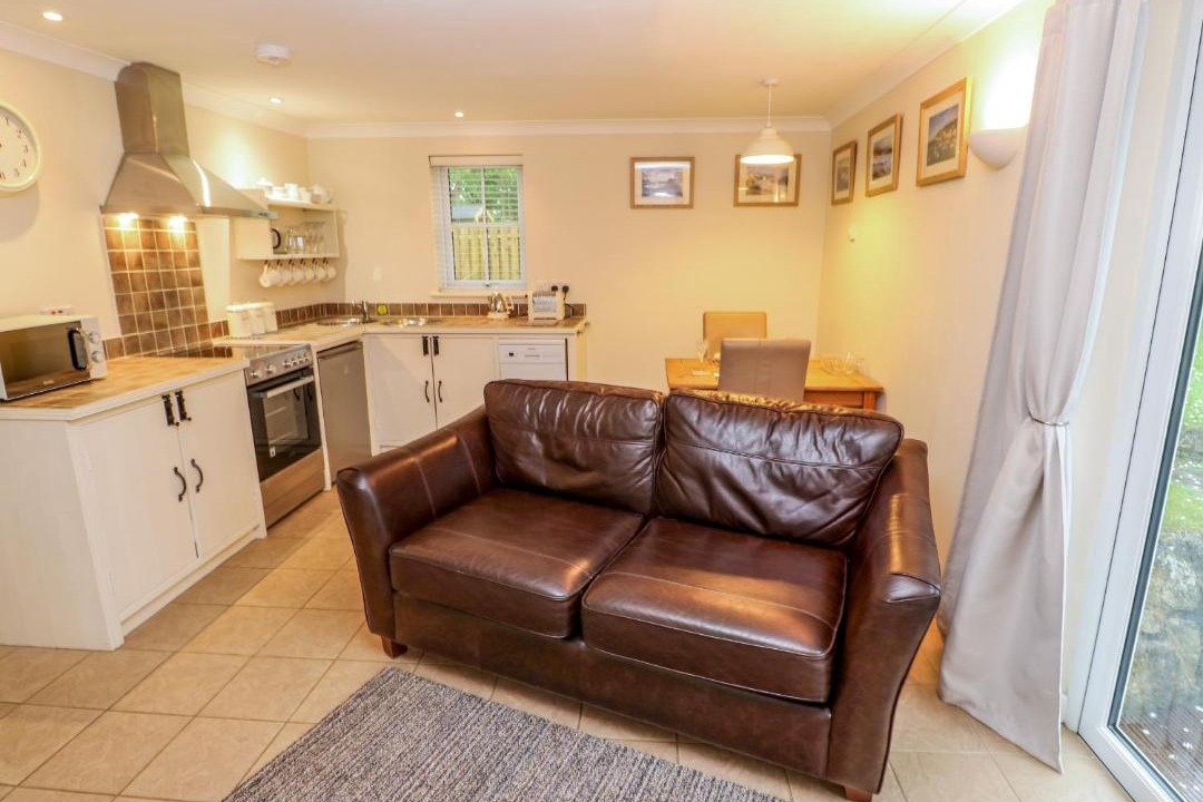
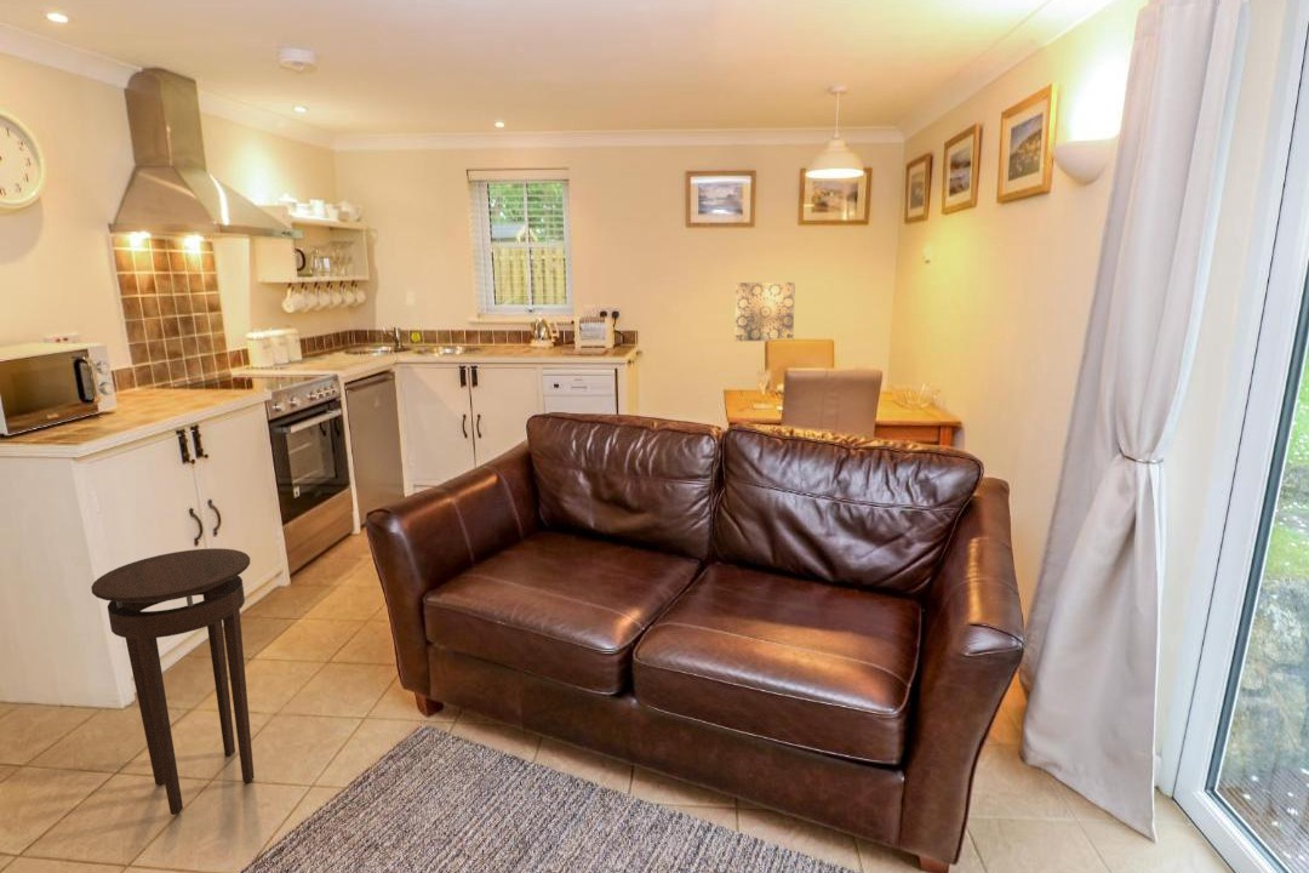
+ wall art [734,281,796,342]
+ stool [91,547,255,816]
